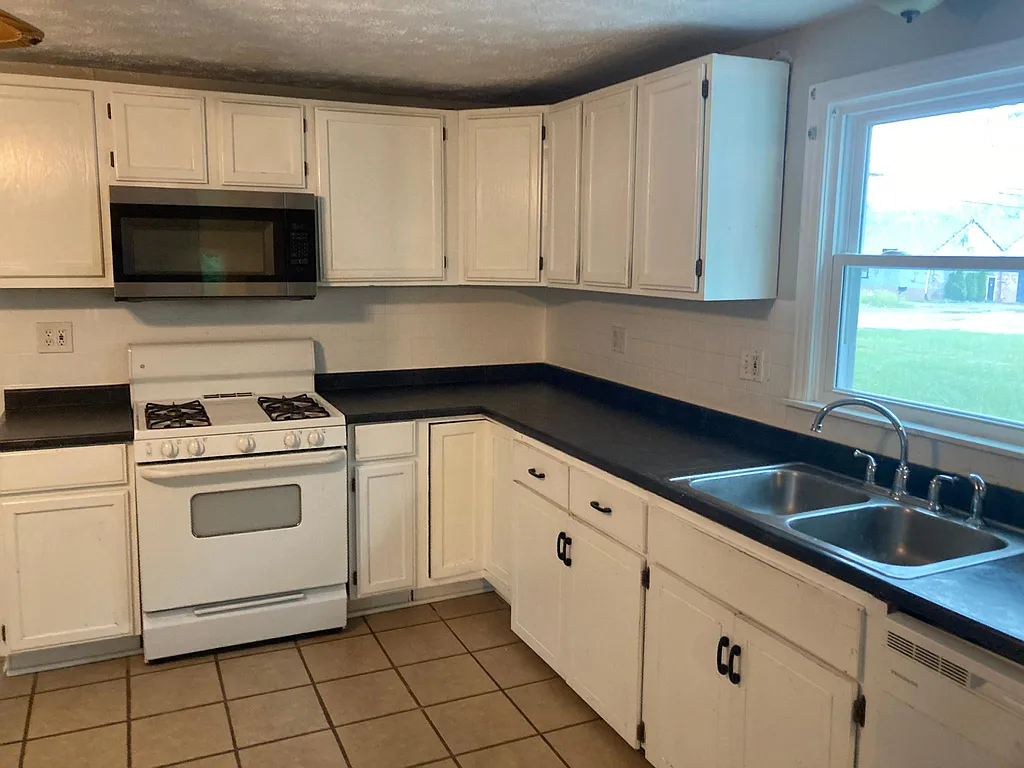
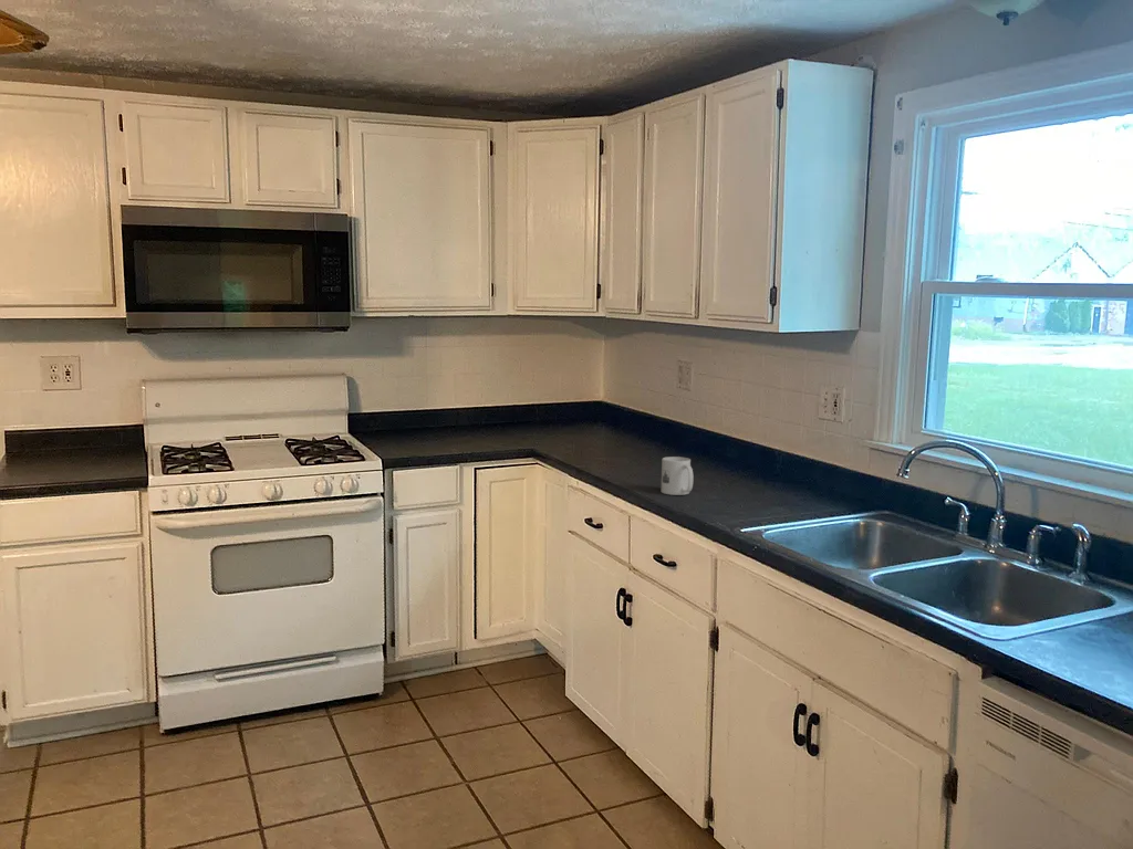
+ mug [661,455,694,496]
